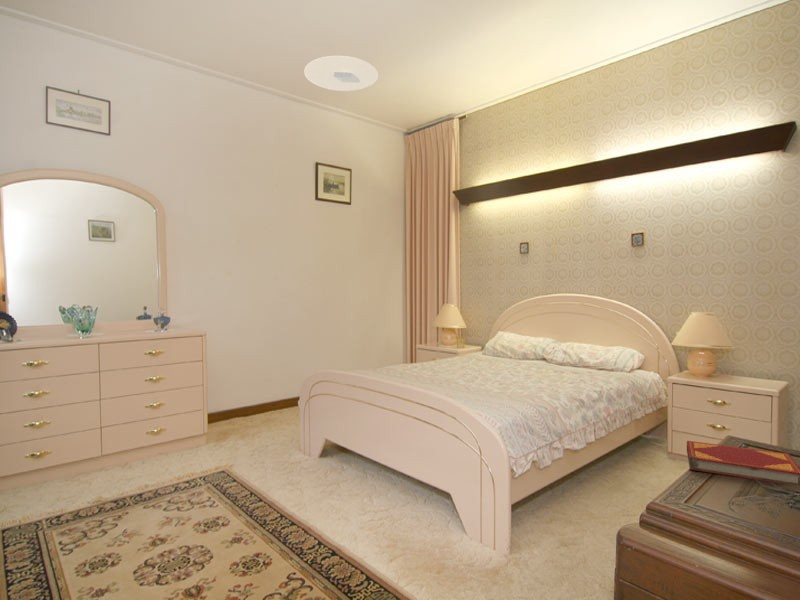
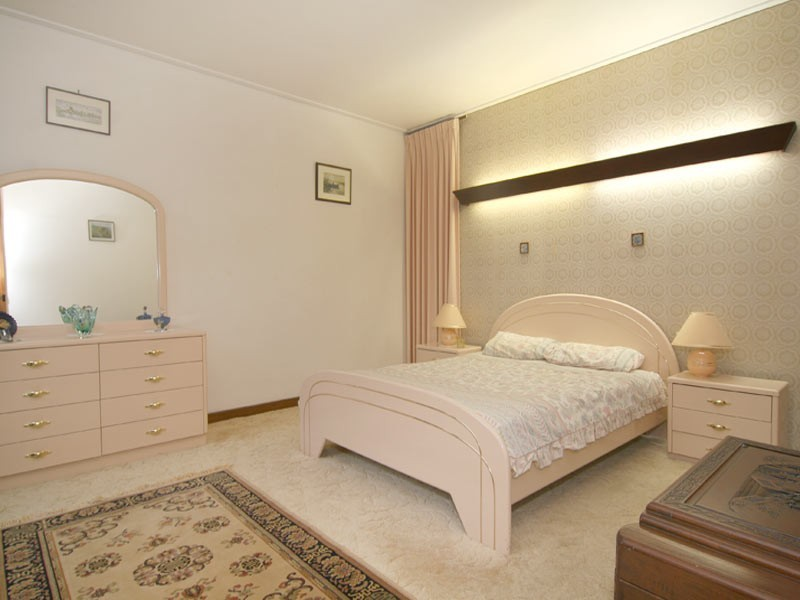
- hardback book [686,440,800,486]
- ceiling light [303,55,379,92]
